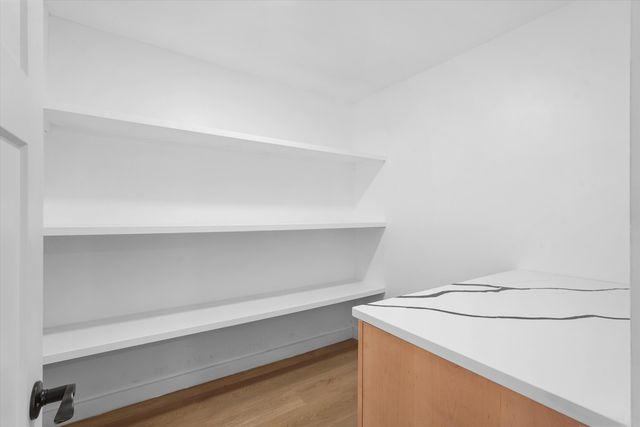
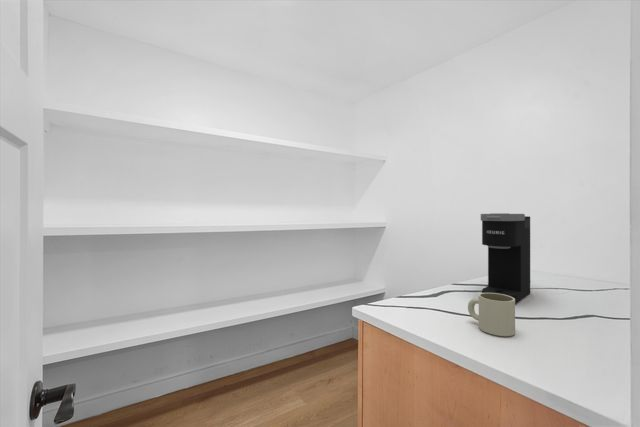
+ mug [467,292,516,337]
+ coffee maker [480,212,531,303]
